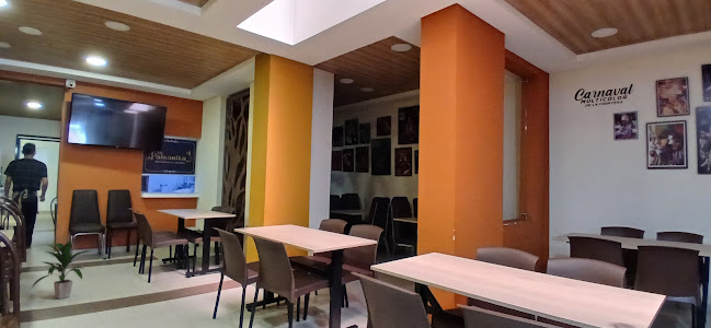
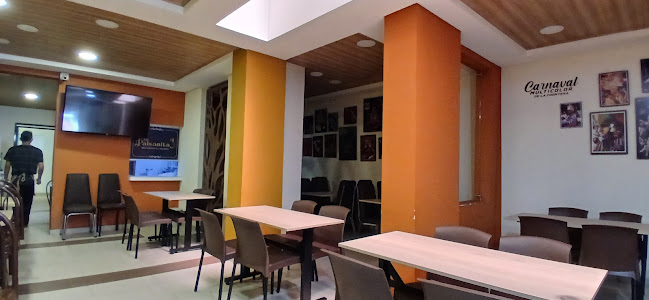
- indoor plant [30,238,93,300]
